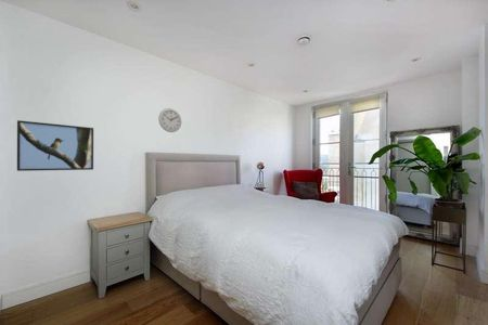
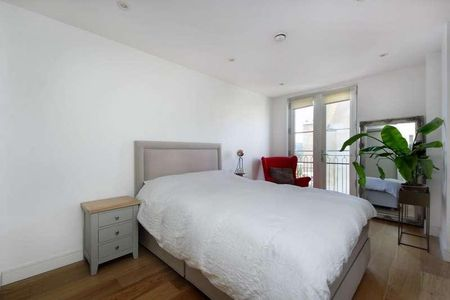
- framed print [16,119,94,172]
- wall clock [157,107,182,133]
